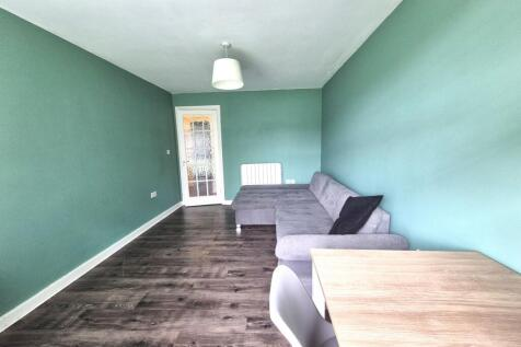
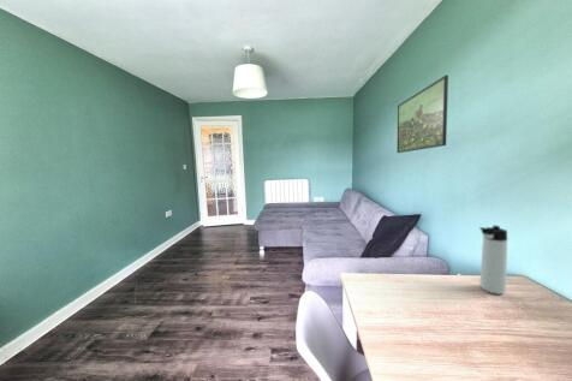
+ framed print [397,75,449,154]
+ thermos bottle [478,225,508,296]
